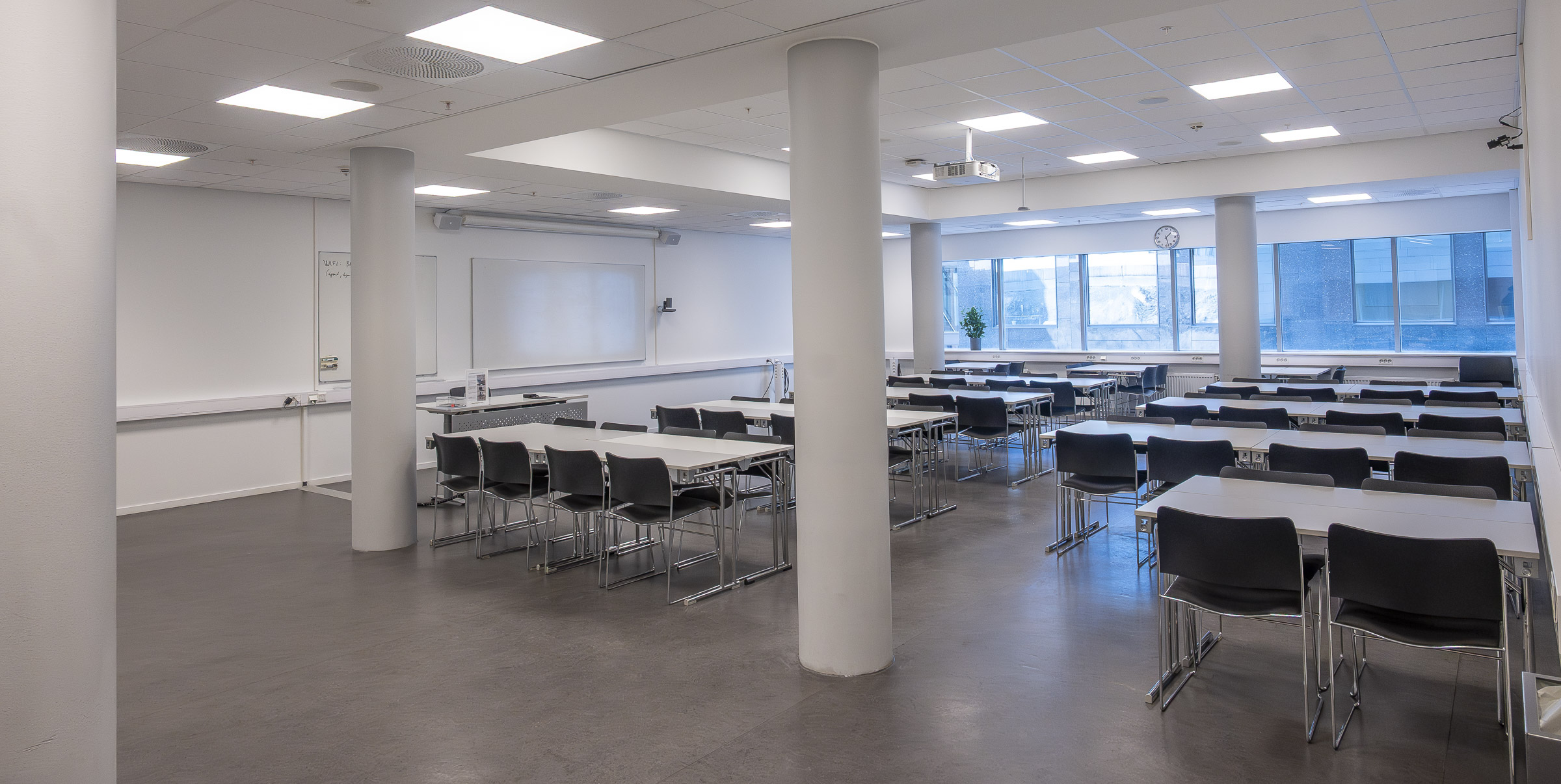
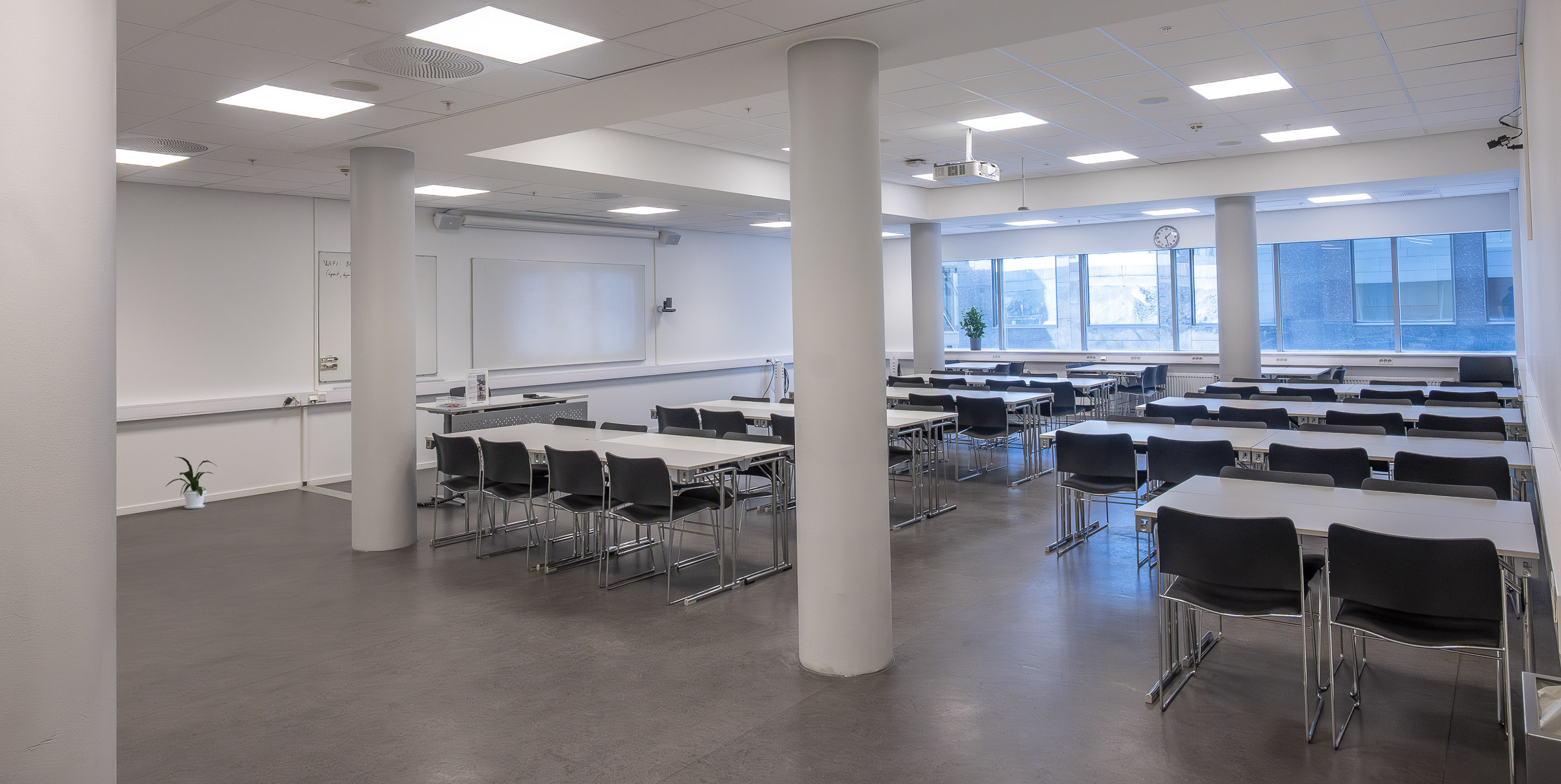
+ house plant [165,456,217,510]
